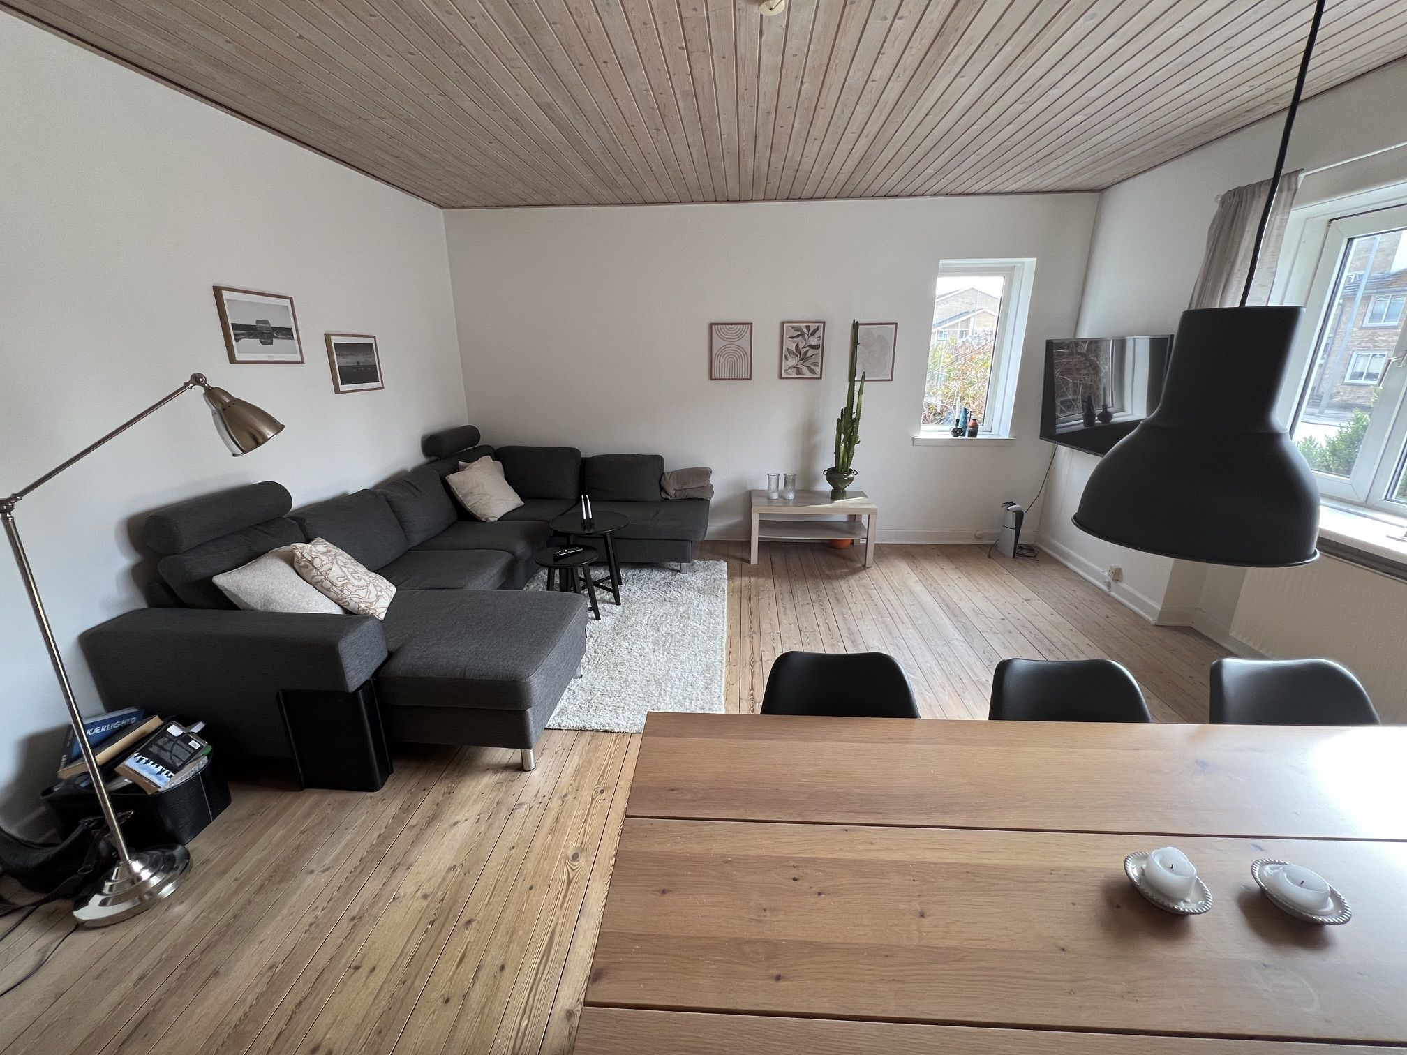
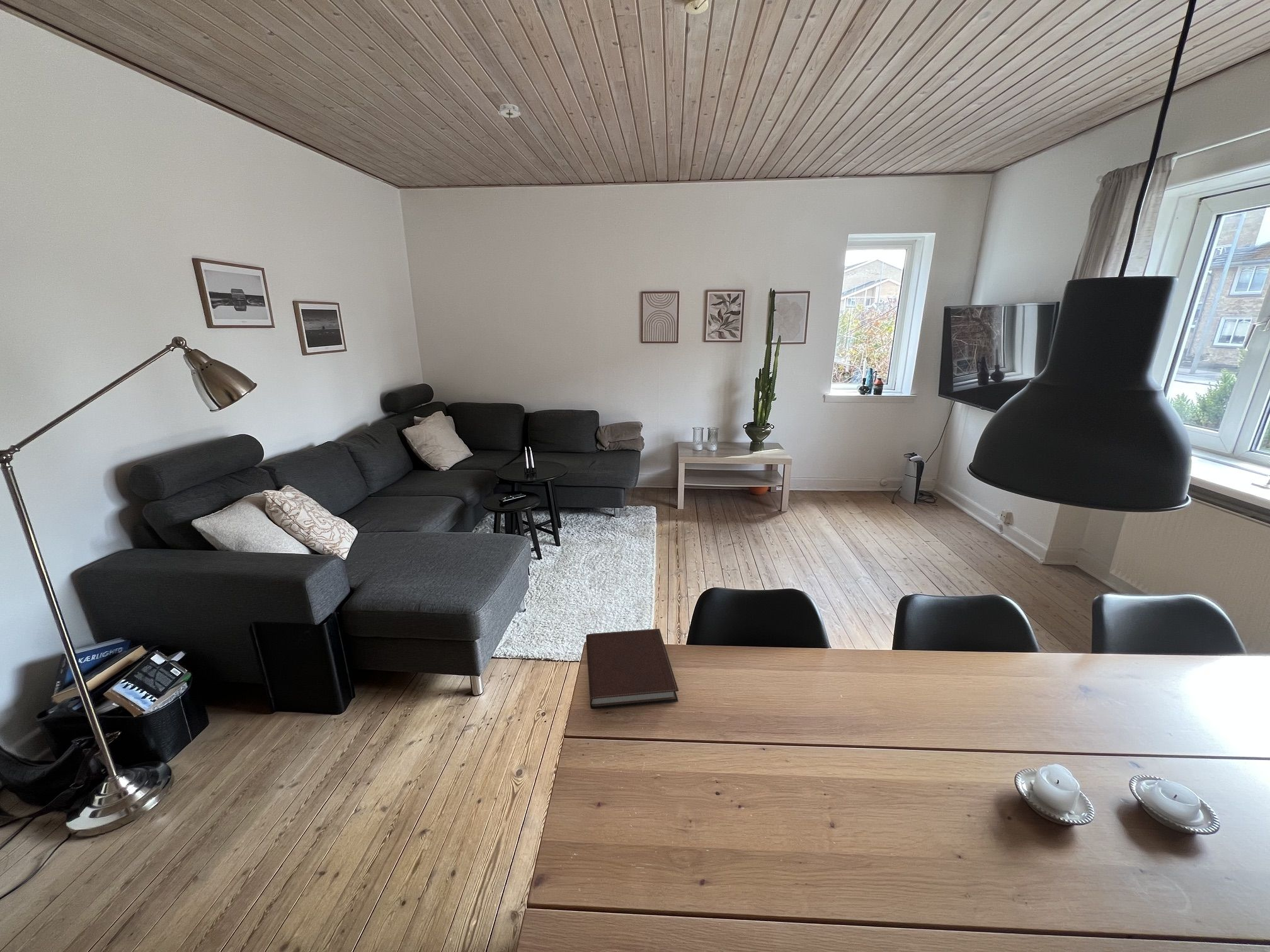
+ notebook [585,628,679,710]
+ smoke detector [498,103,521,118]
